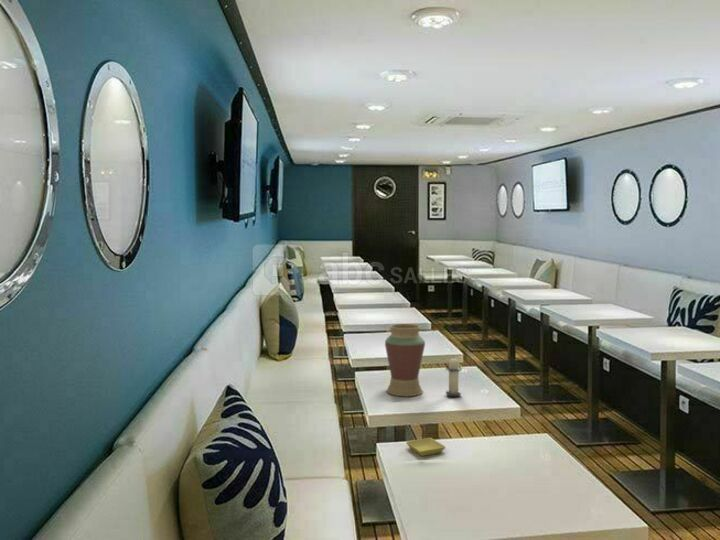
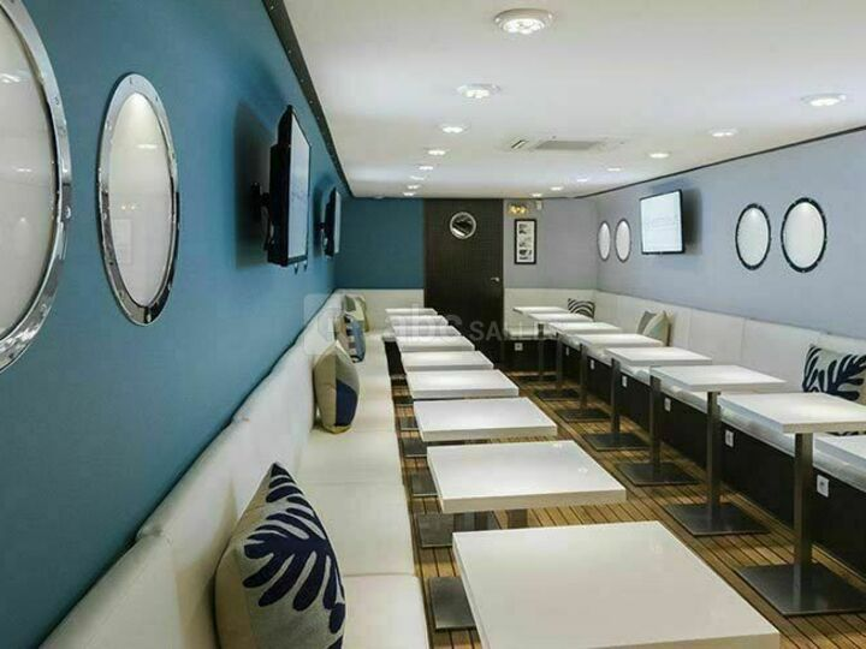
- vase [384,323,426,397]
- saucer [405,437,446,457]
- candle [445,357,463,398]
